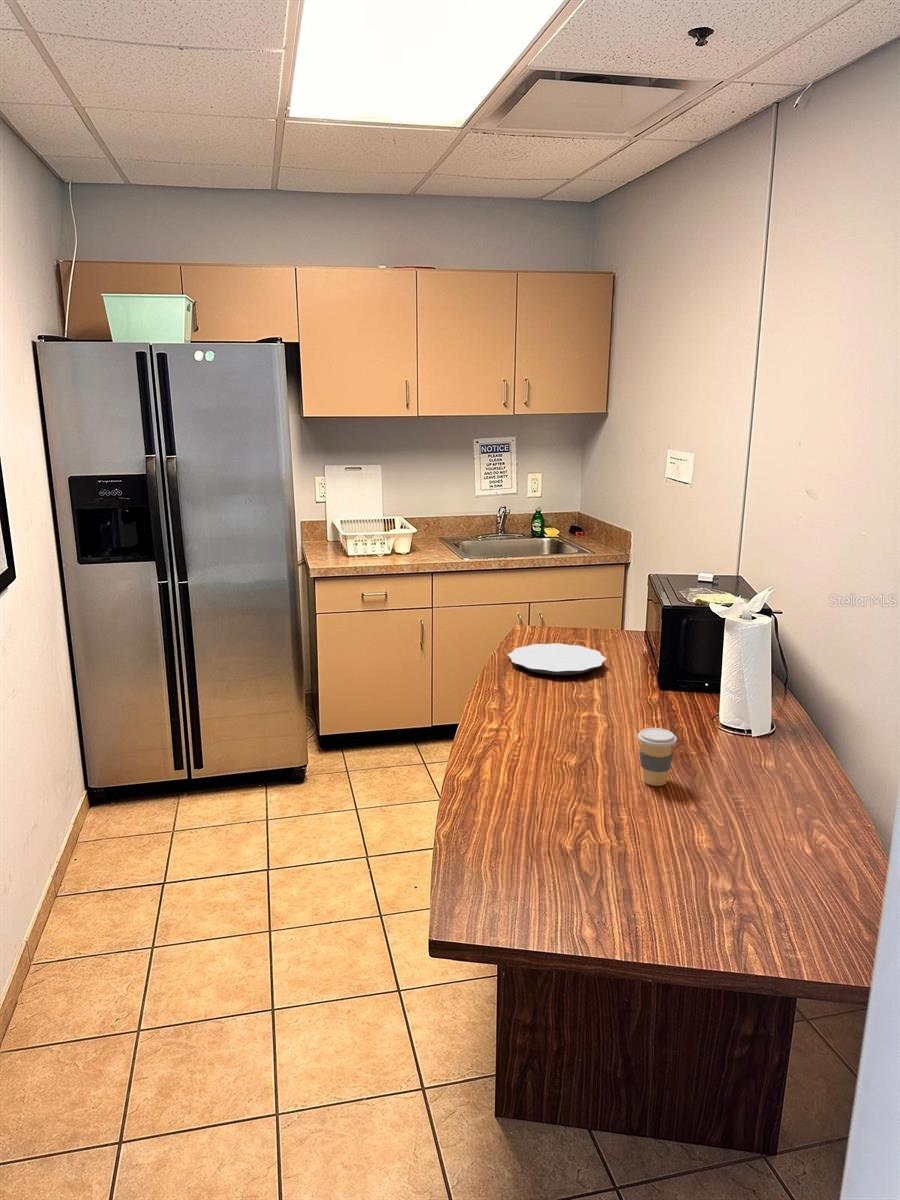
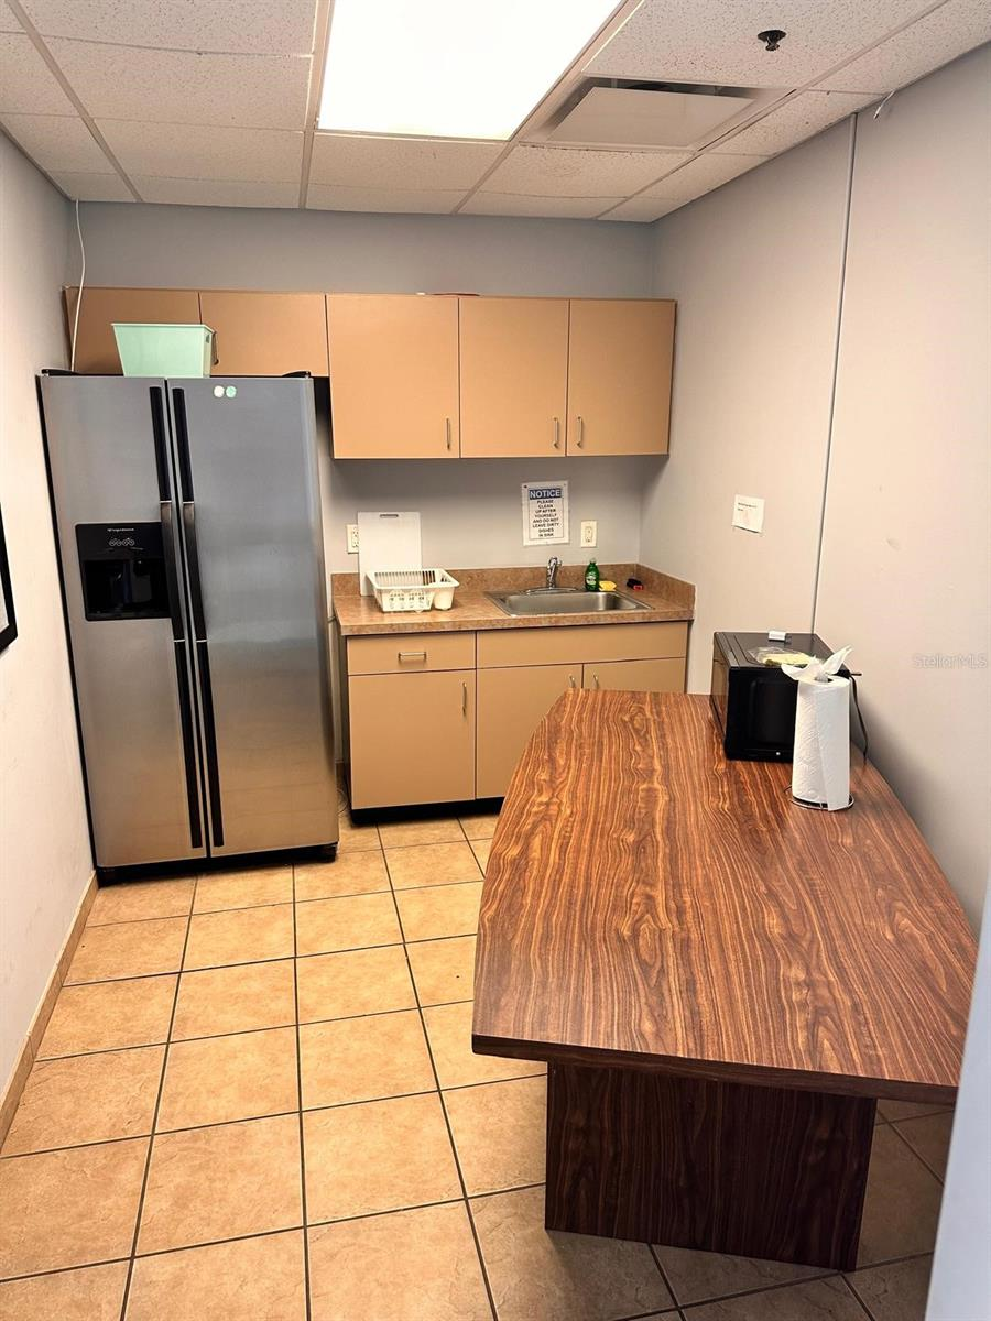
- coffee cup [637,727,678,787]
- plate [507,642,607,676]
